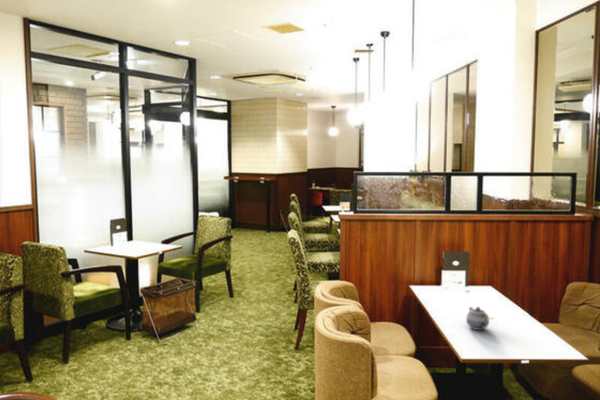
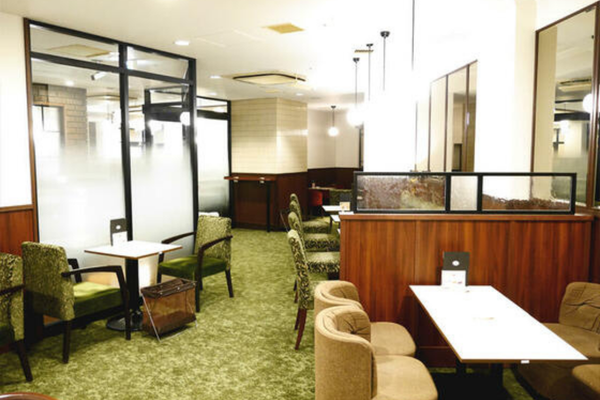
- teapot [465,306,490,331]
